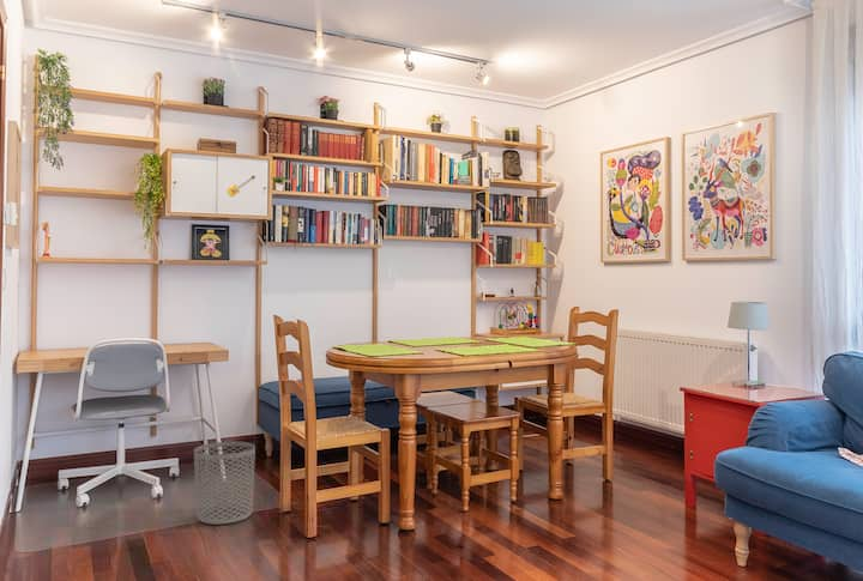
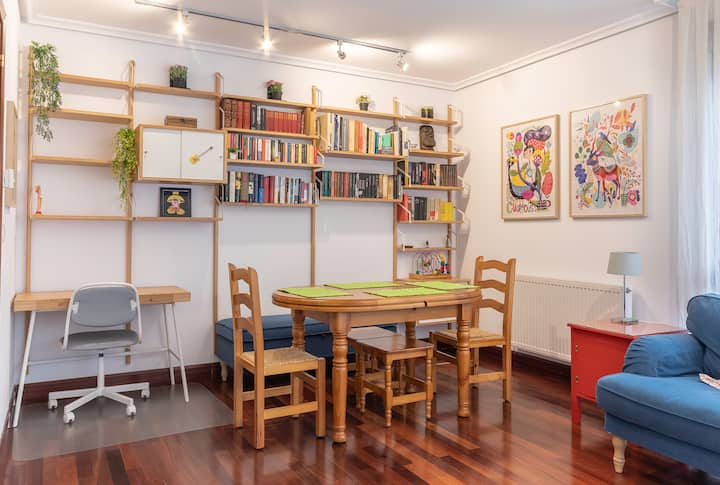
- waste bin [193,440,257,526]
